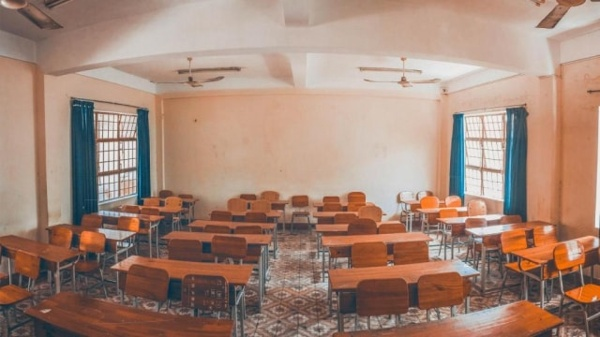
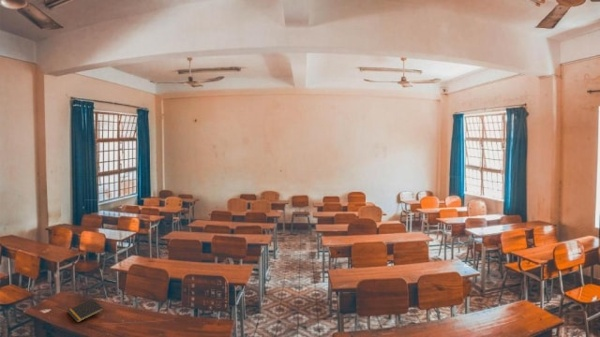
+ notepad [66,298,105,323]
